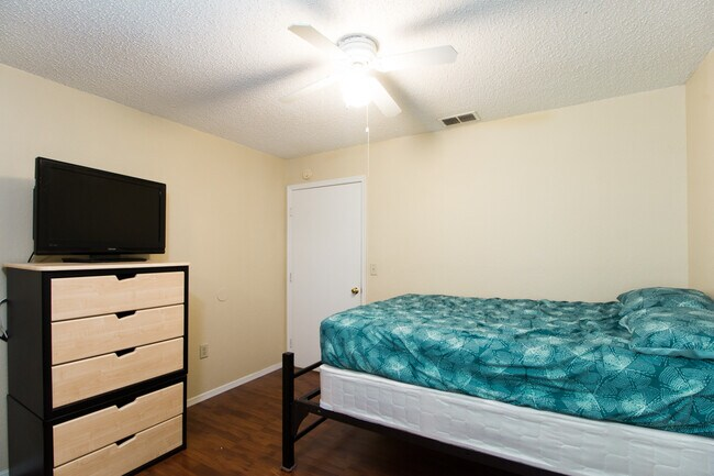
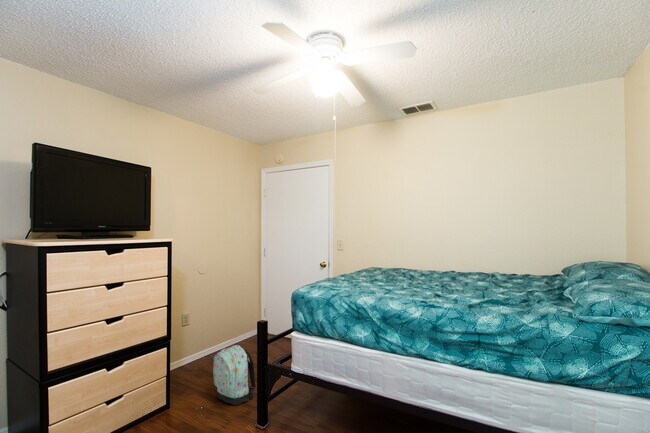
+ backpack [212,344,257,406]
